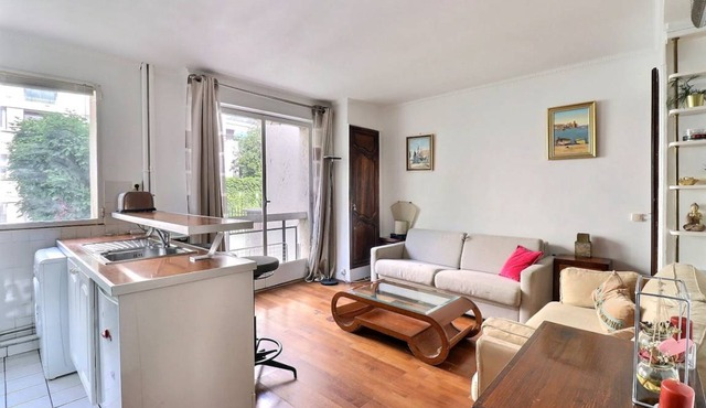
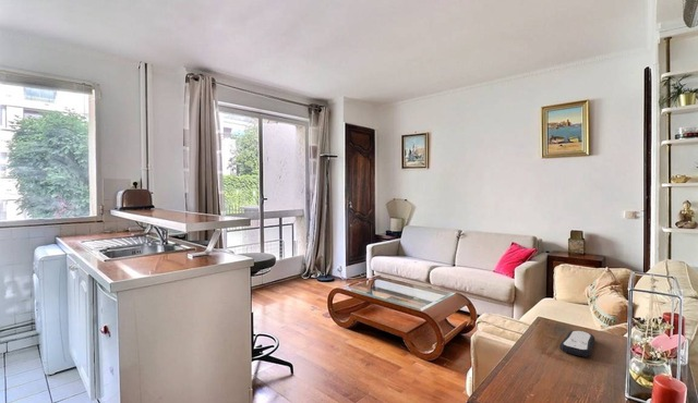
+ remote control [558,329,595,358]
